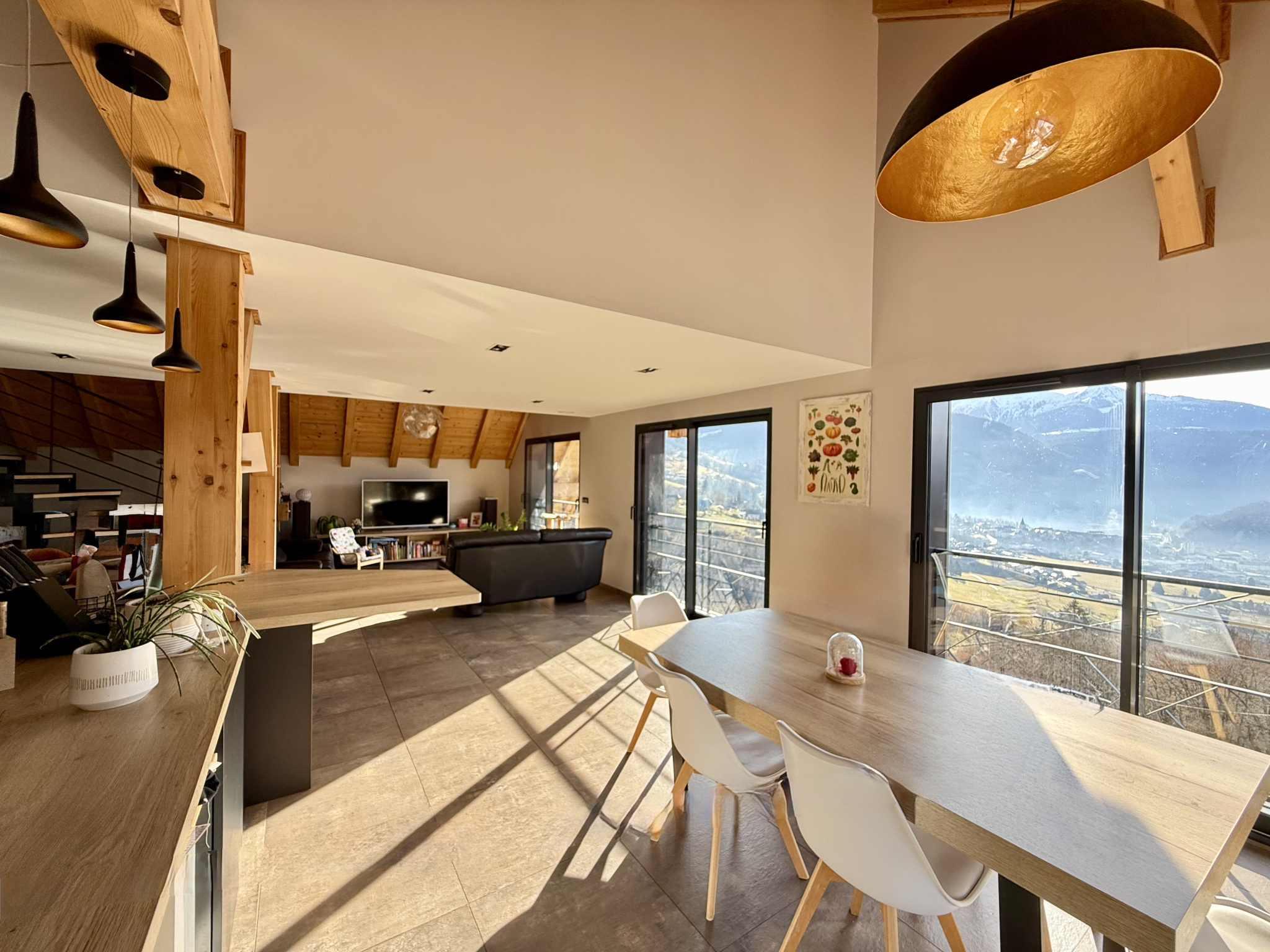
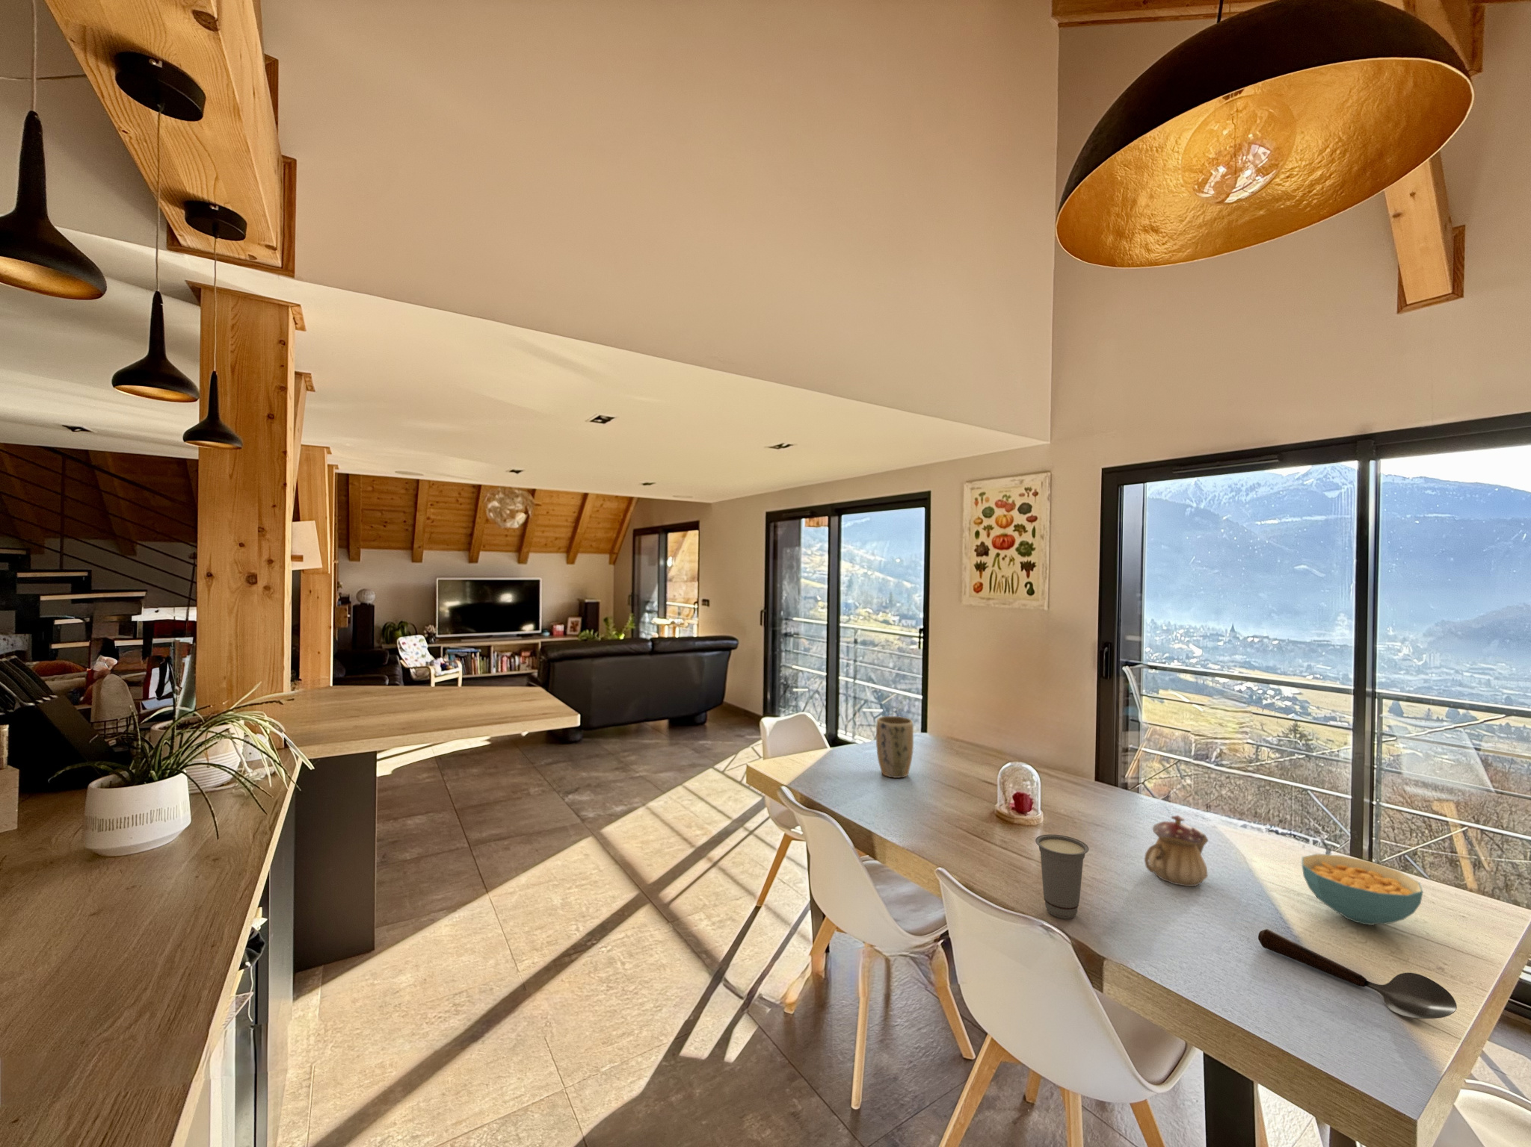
+ plant pot [875,716,914,778]
+ cereal bowl [1301,853,1424,927]
+ spoon [1257,928,1457,1019]
+ cup [1034,834,1090,919]
+ teapot [1144,814,1209,887]
